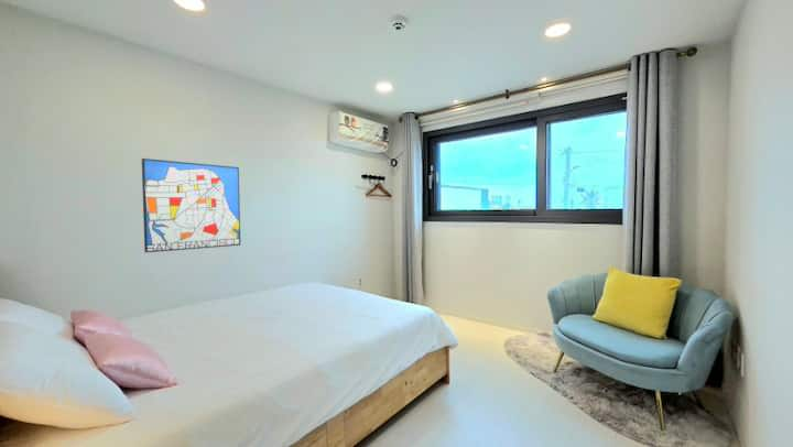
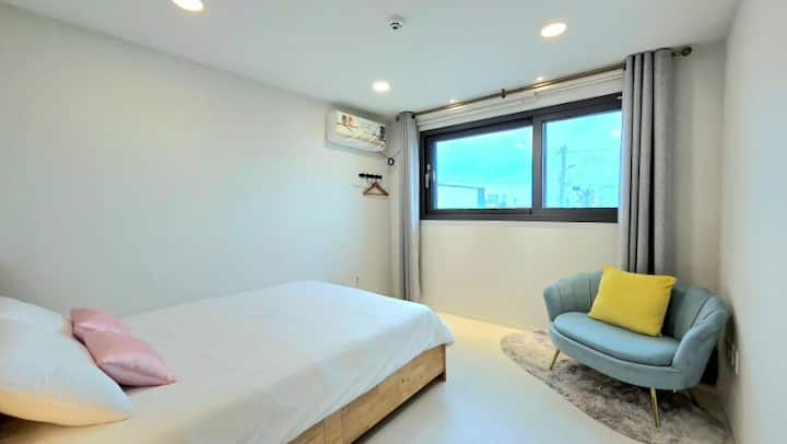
- wall art [141,157,241,253]
